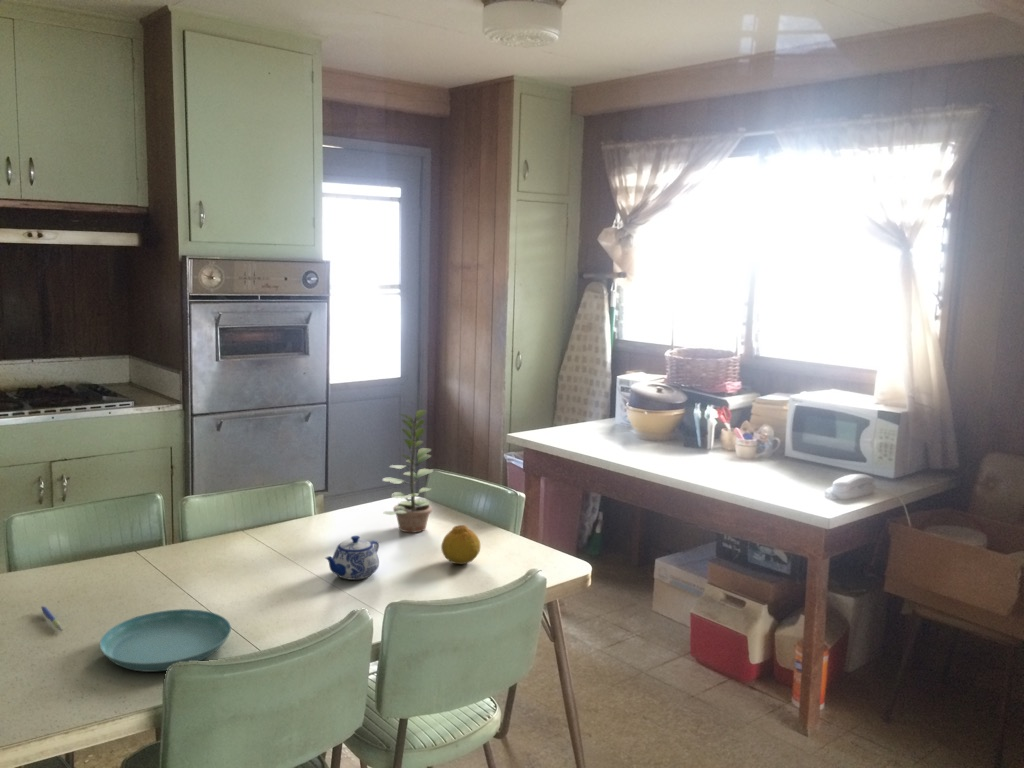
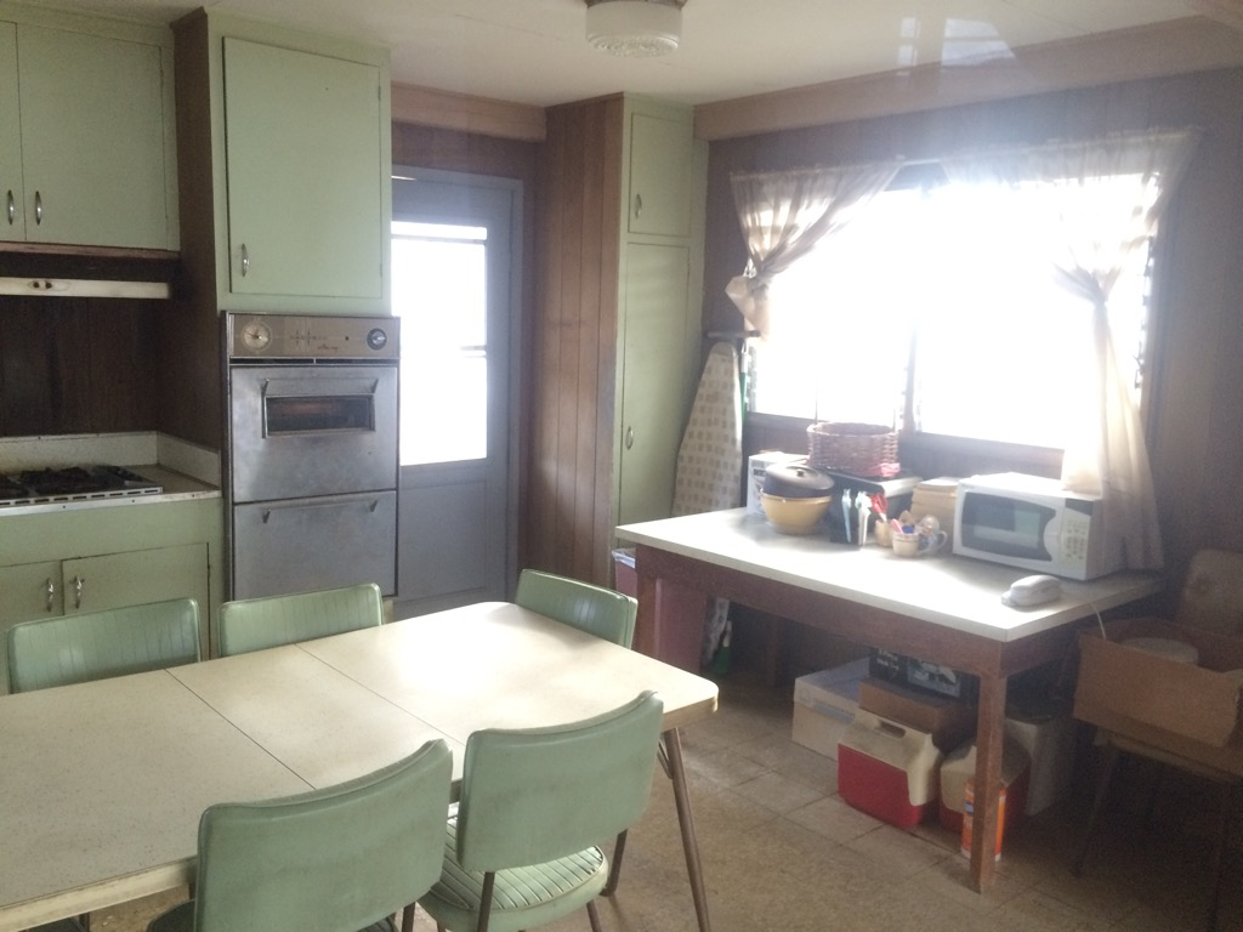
- teapot [324,535,380,581]
- saucer [99,608,232,673]
- plant [382,409,434,534]
- fruit [440,524,481,565]
- pen [40,605,64,632]
